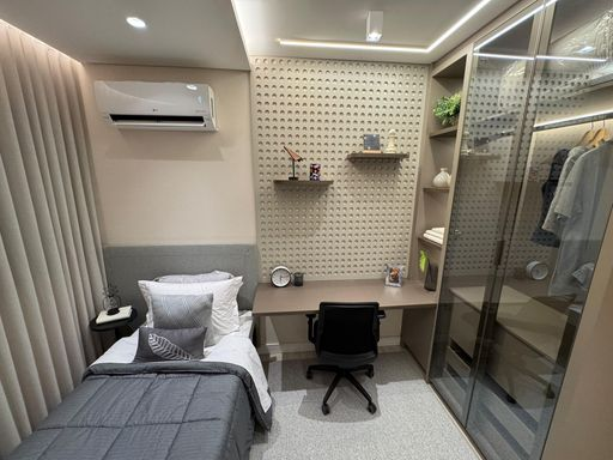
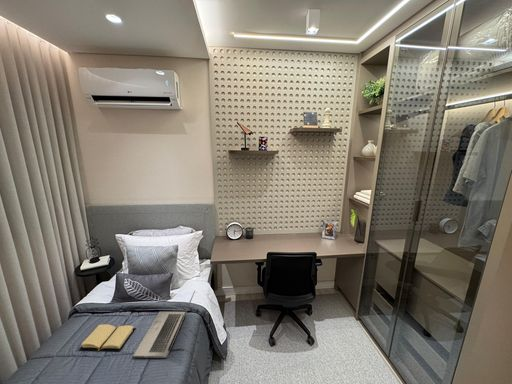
+ laptop [132,290,196,359]
+ book [78,323,137,352]
